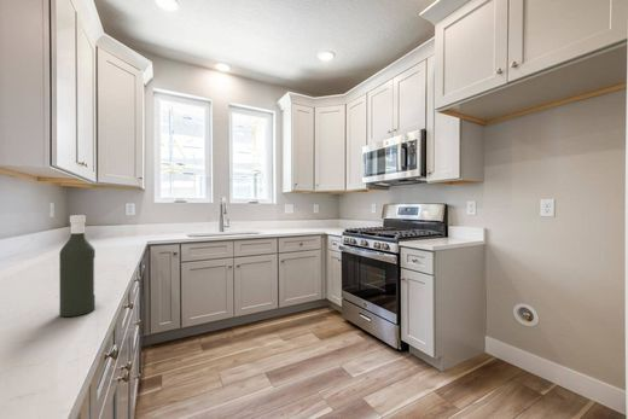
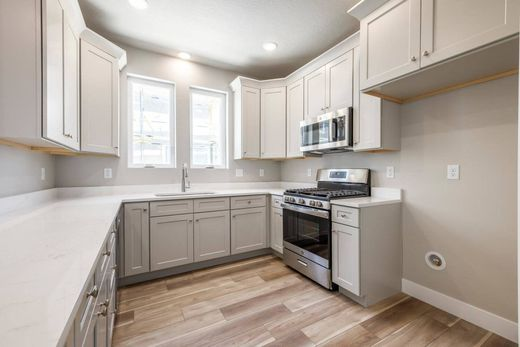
- bottle [58,214,97,318]
